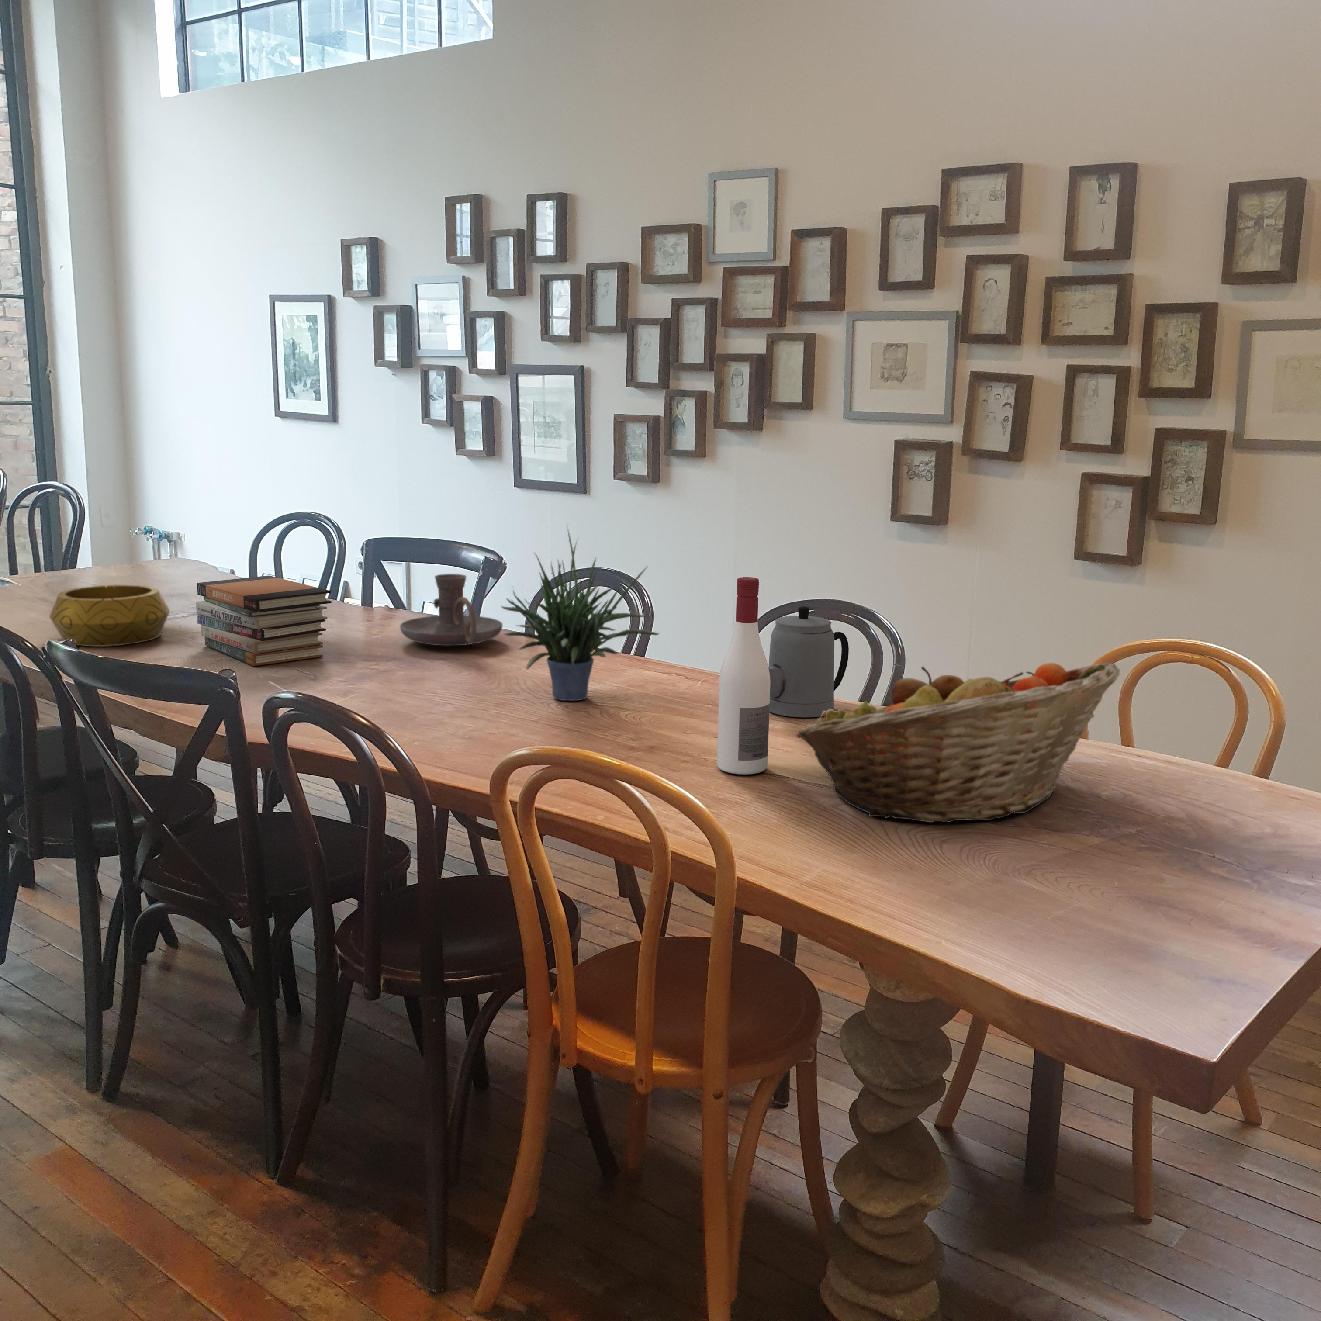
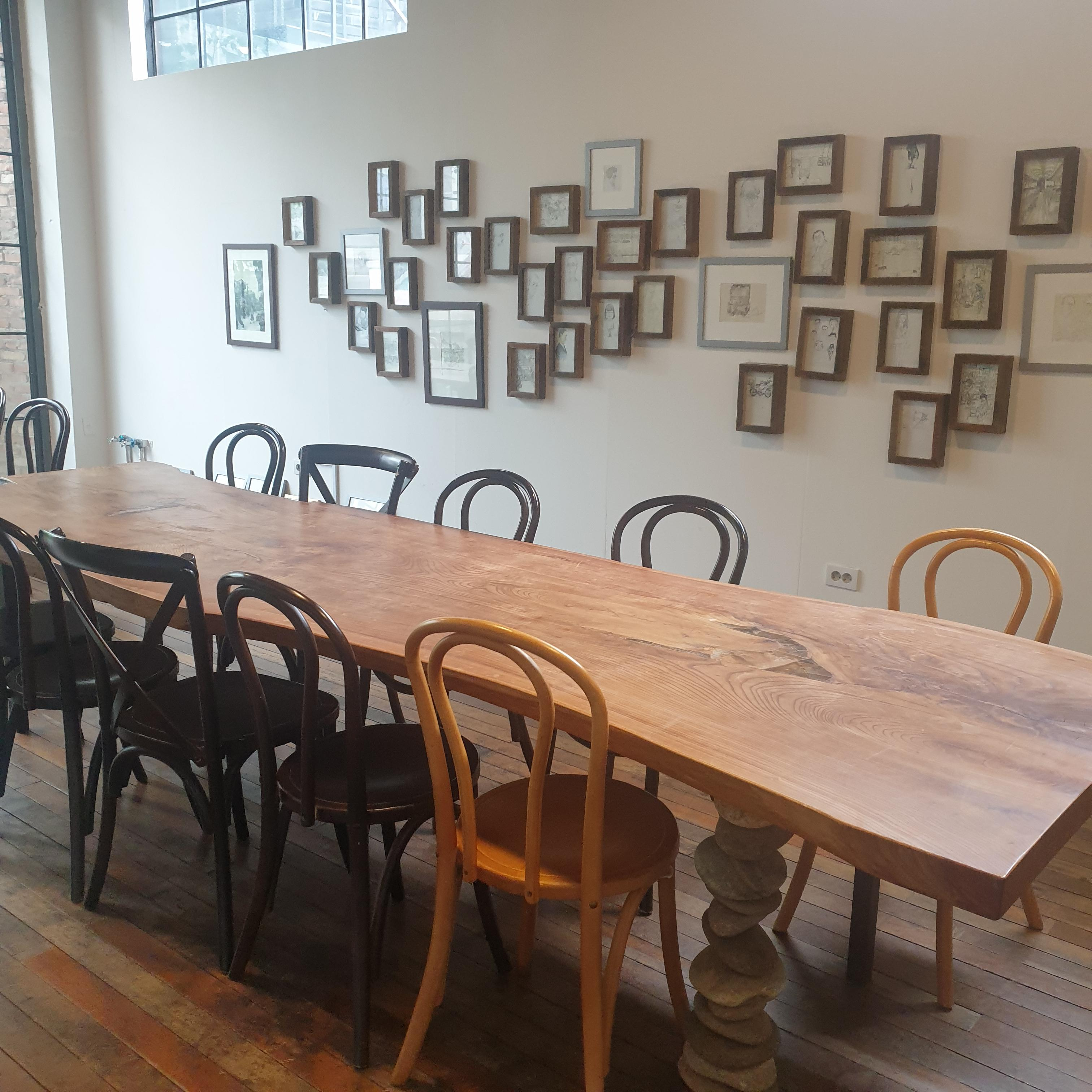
- potted plant [500,523,659,702]
- decorative bowl [48,584,171,646]
- teapot [768,606,849,719]
- book stack [196,575,331,667]
- candle holder [399,573,503,646]
- fruit basket [796,662,1120,823]
- alcohol [716,577,771,775]
